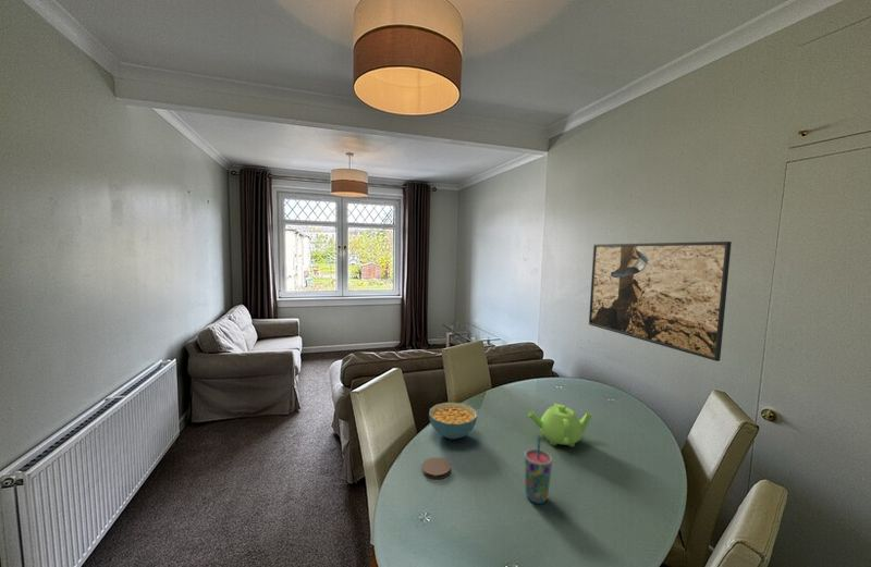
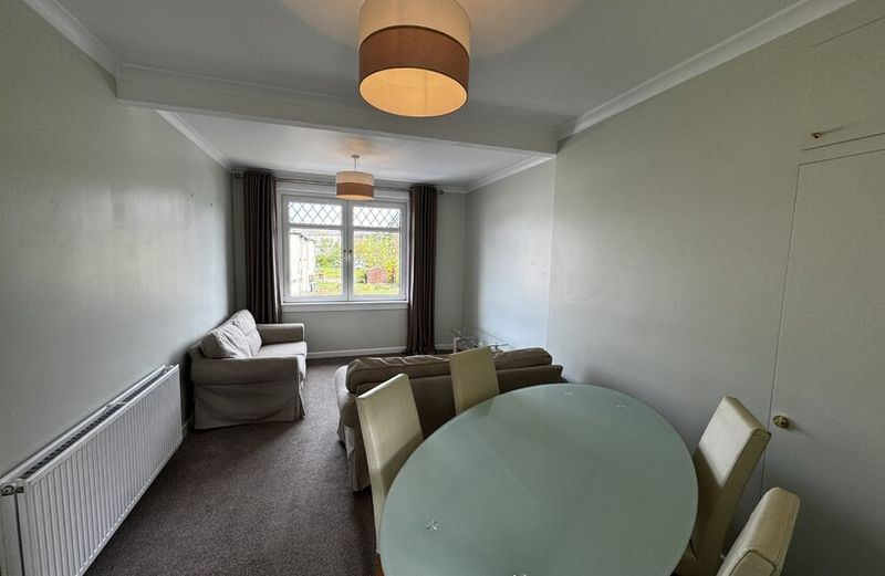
- cereal bowl [428,402,478,440]
- coaster [420,456,452,480]
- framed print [588,241,733,362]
- cup [524,434,553,505]
- teapot [527,403,592,448]
